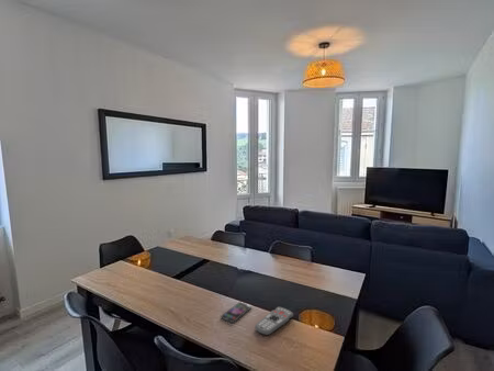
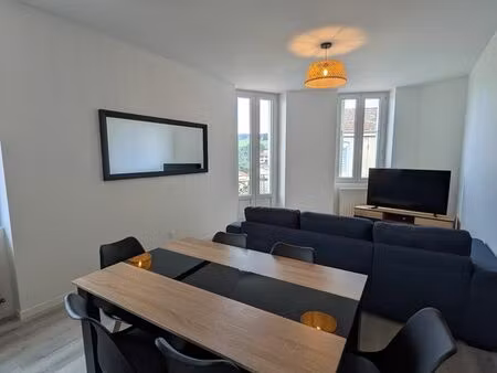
- remote control [254,306,294,336]
- smartphone [220,301,252,324]
